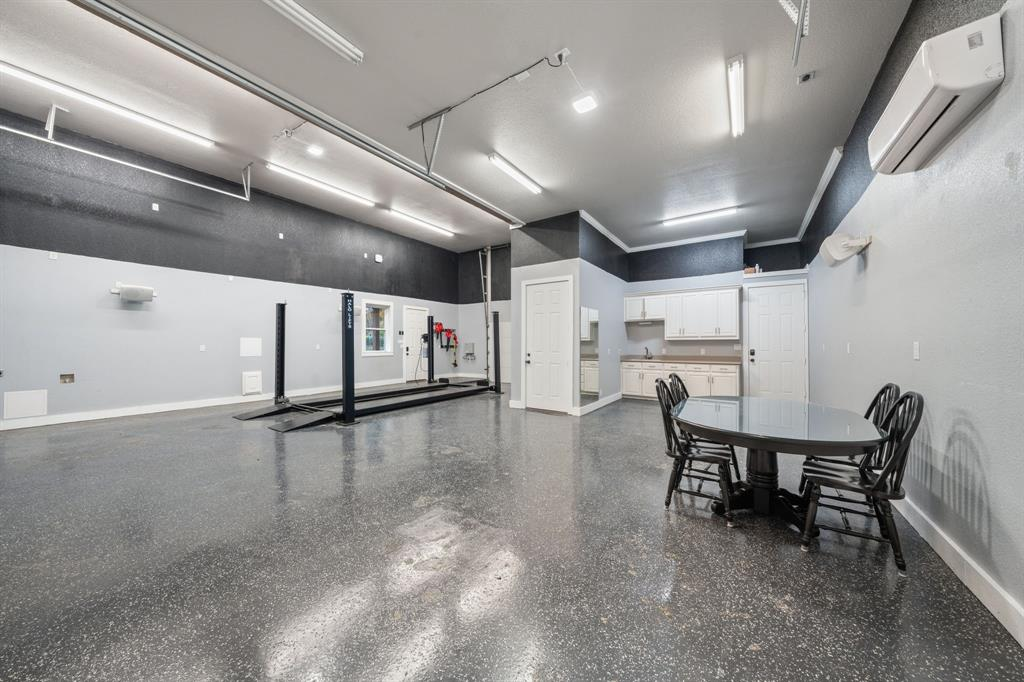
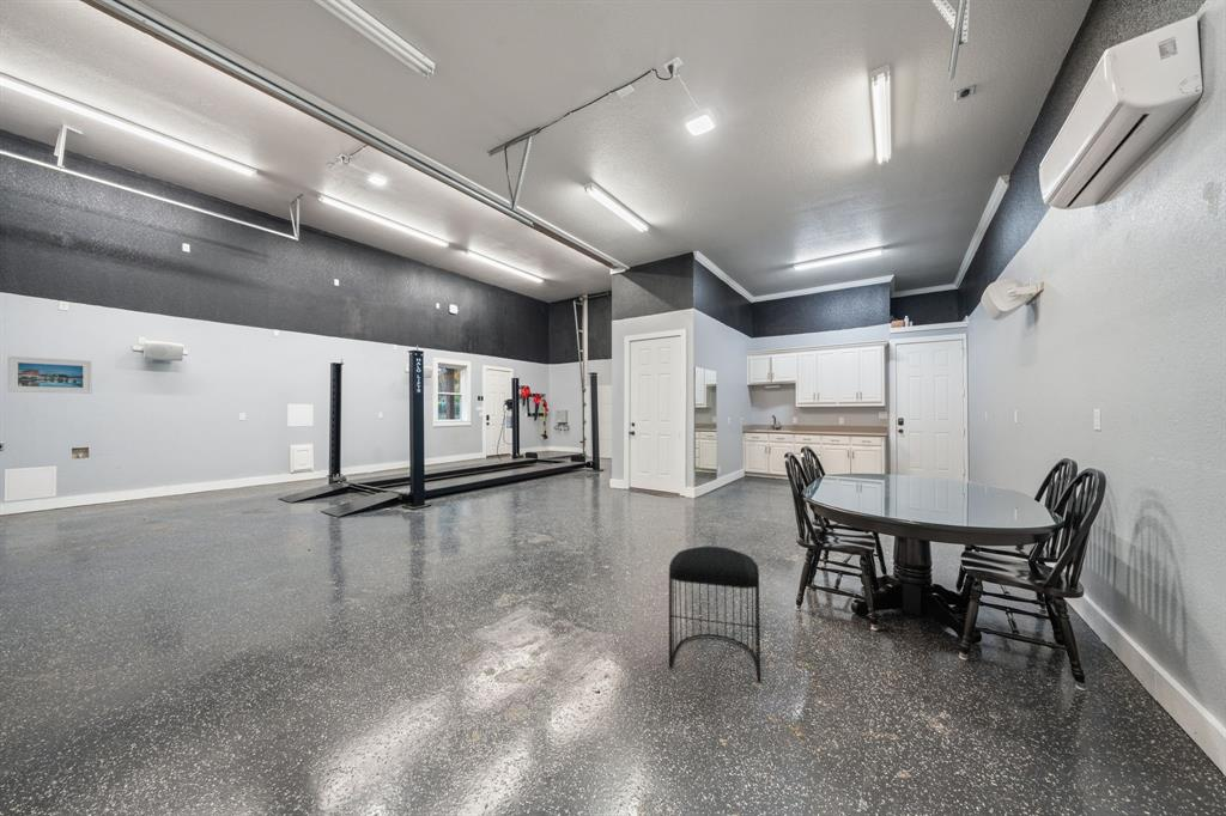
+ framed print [7,355,92,395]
+ stool [668,544,761,683]
